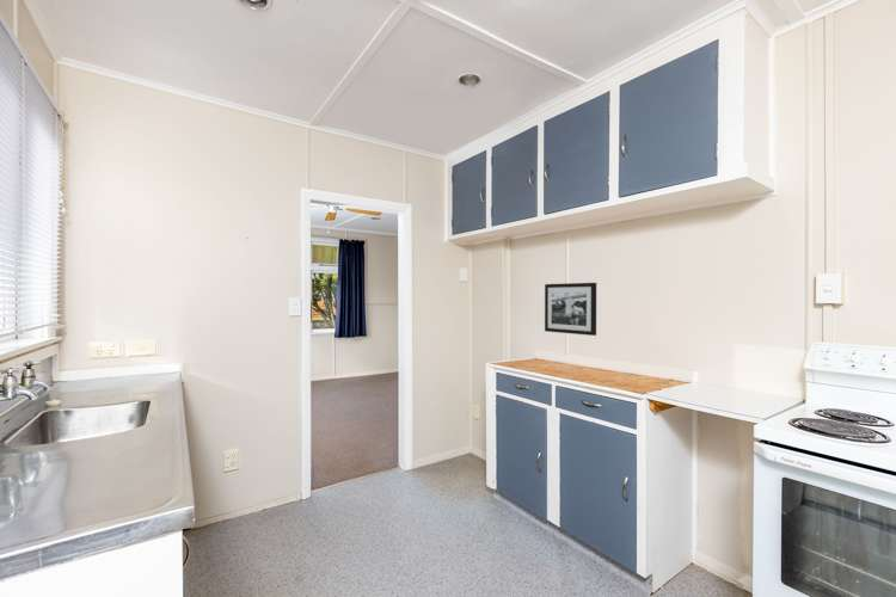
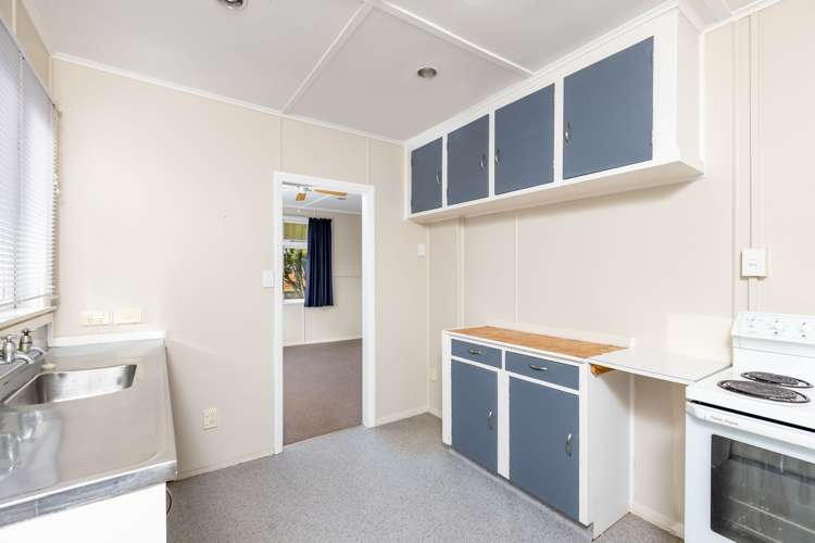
- picture frame [544,282,597,337]
